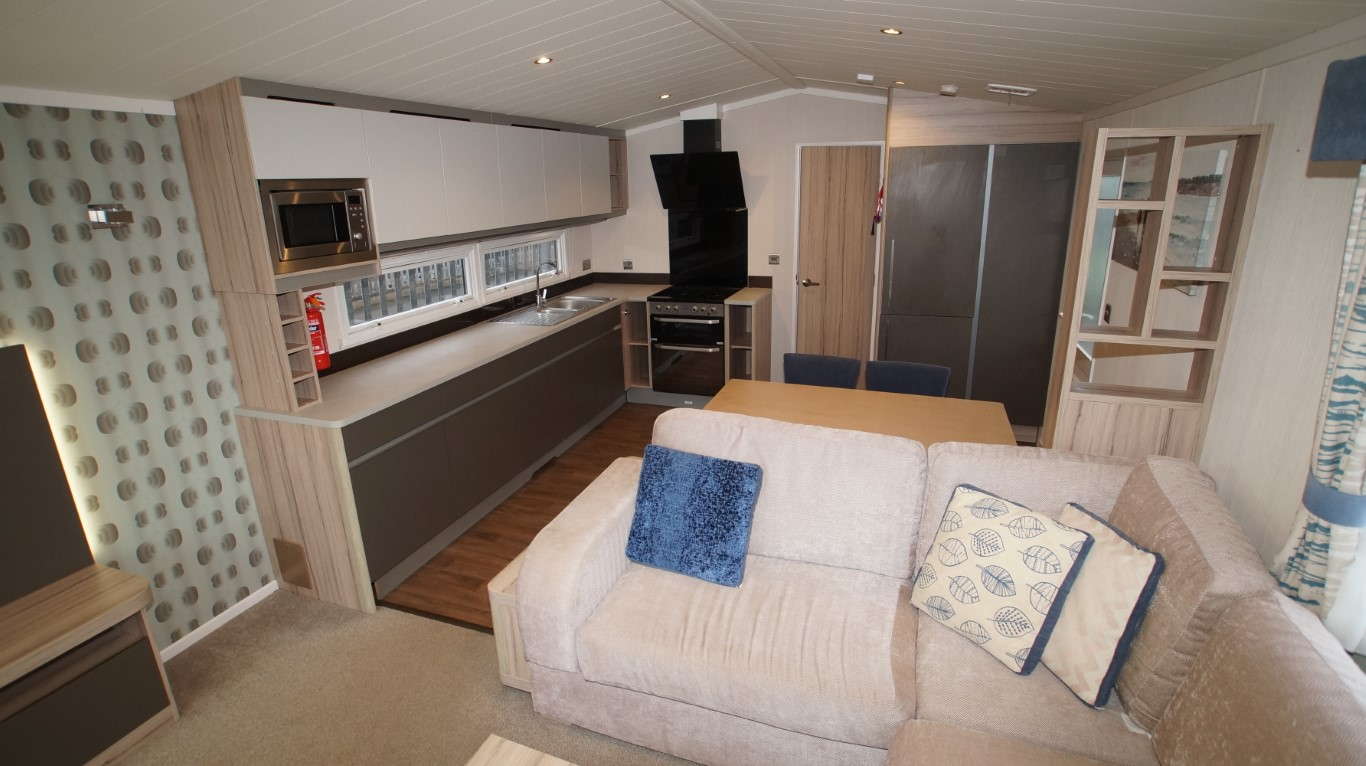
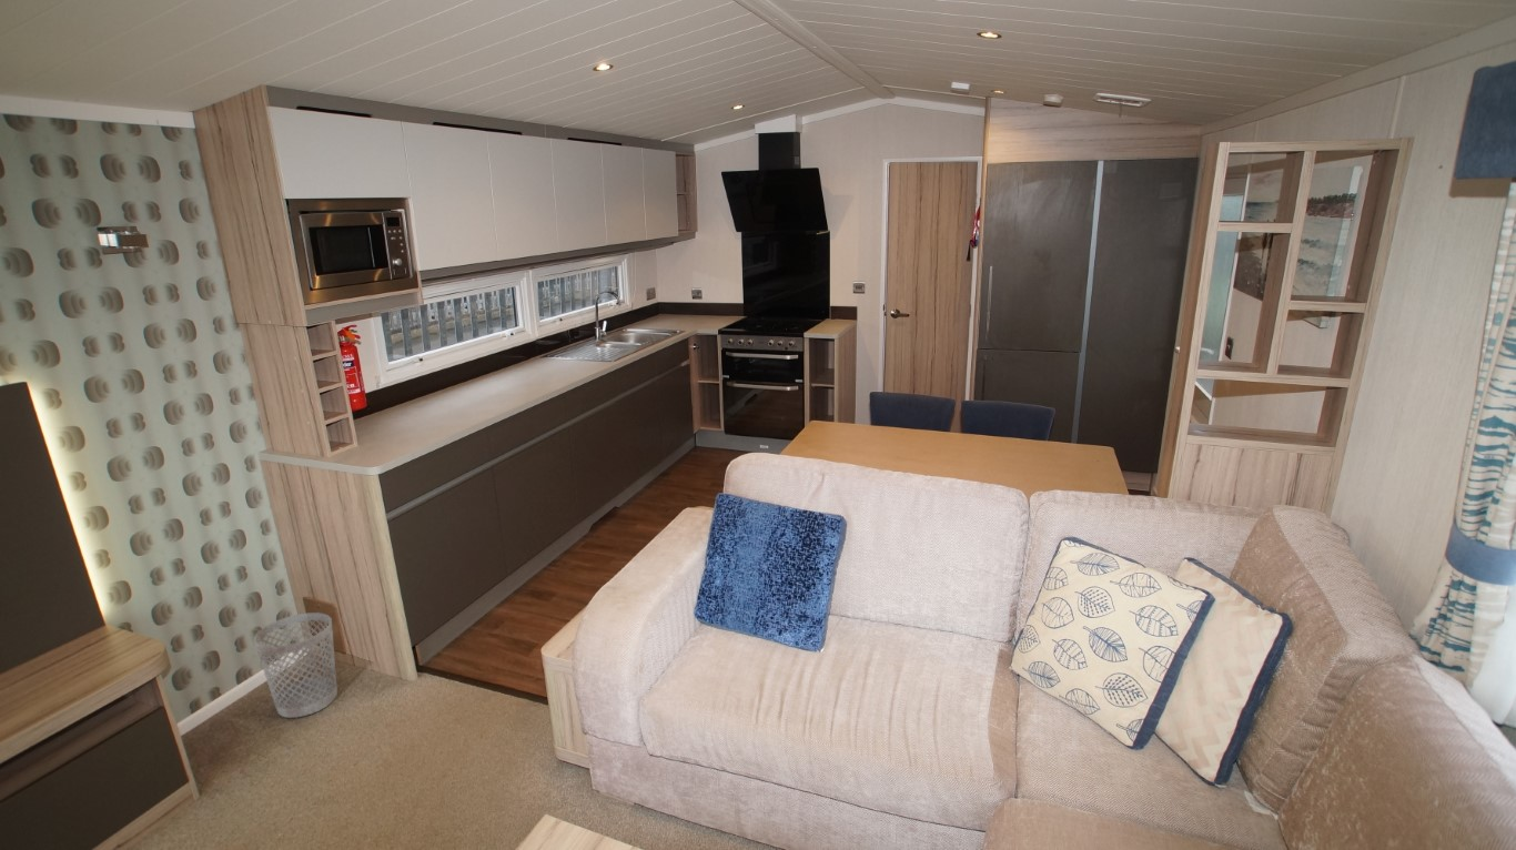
+ wastebasket [253,611,338,719]
